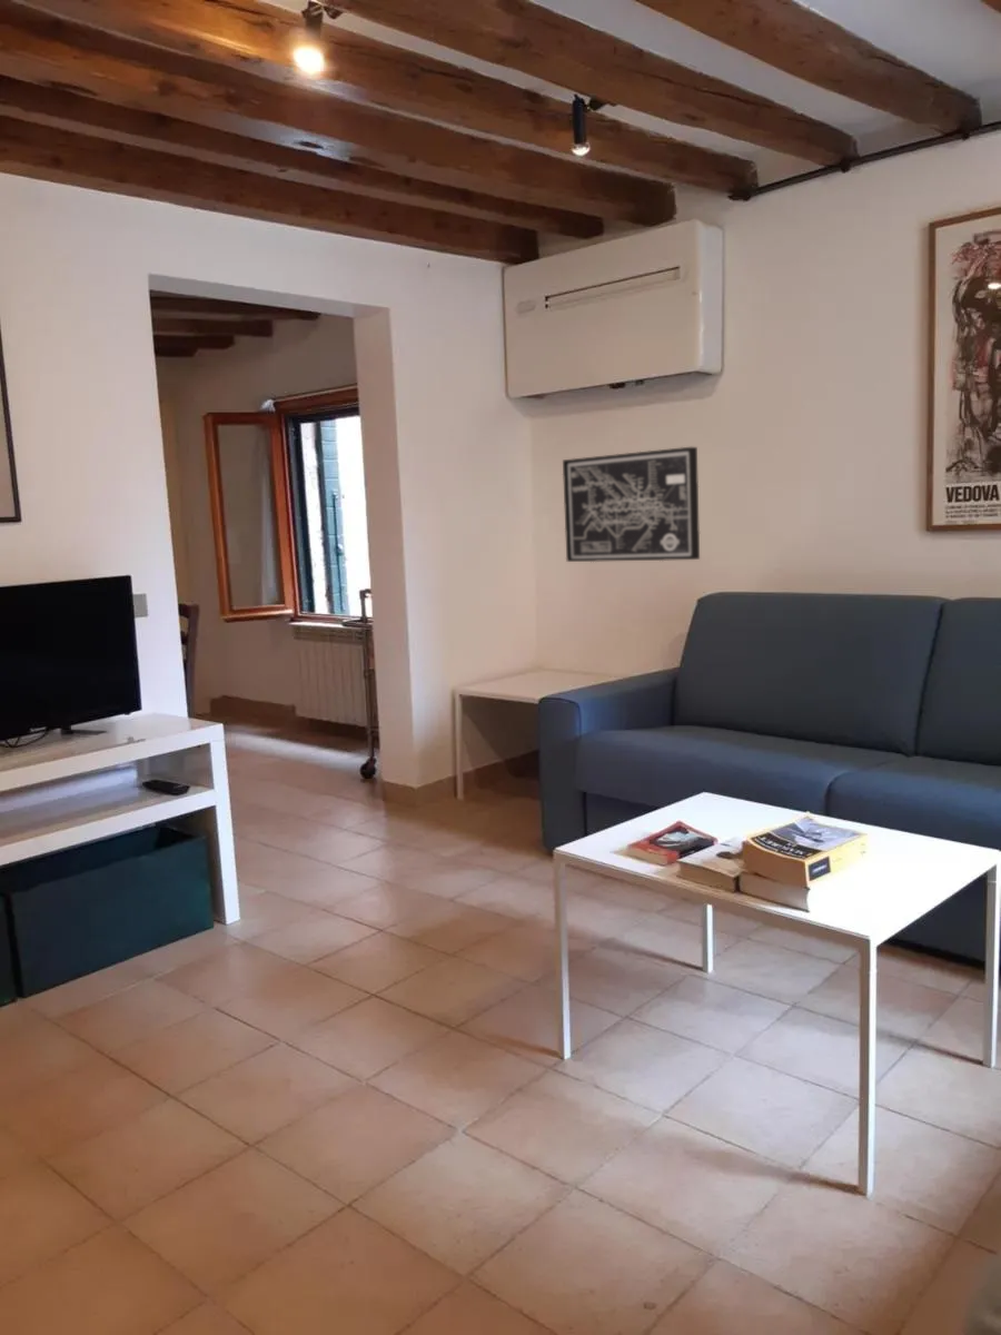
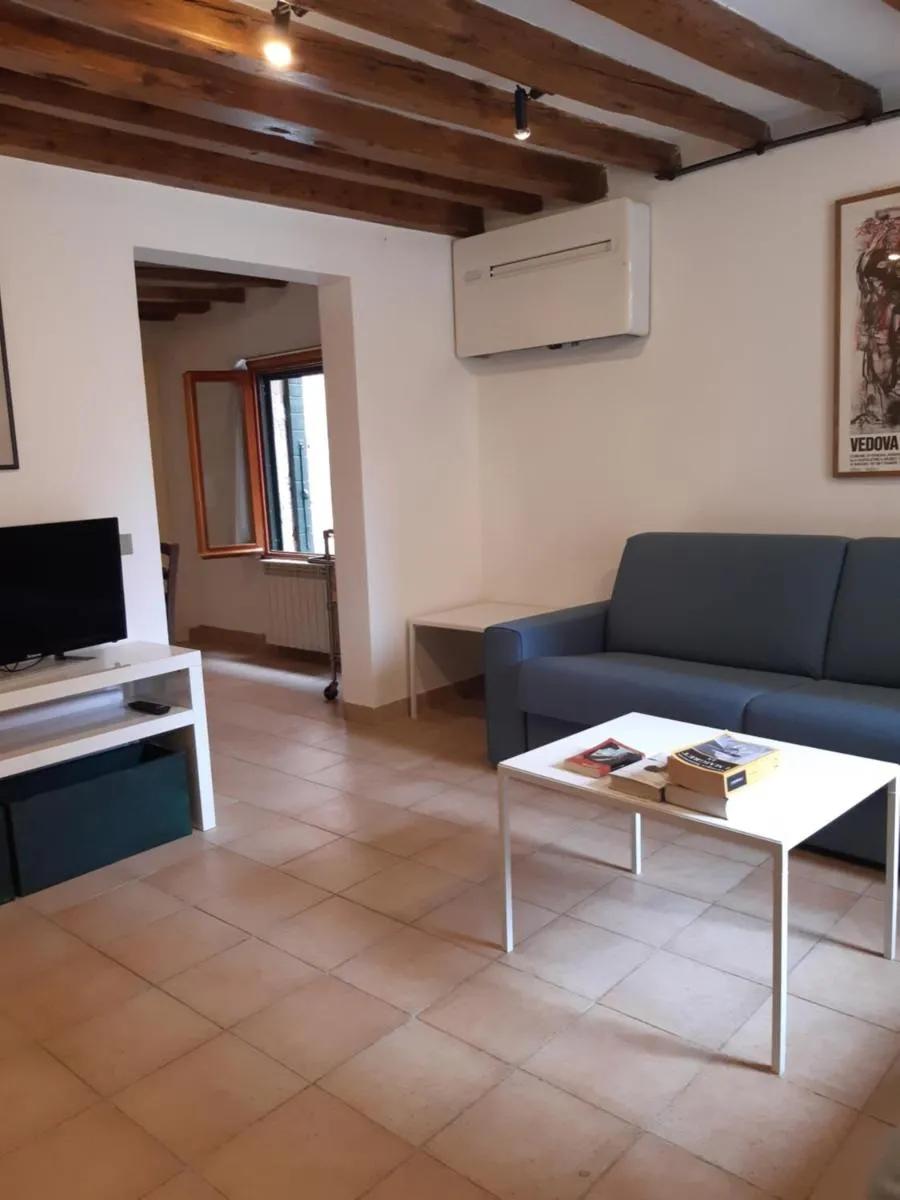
- wall art [562,446,701,563]
